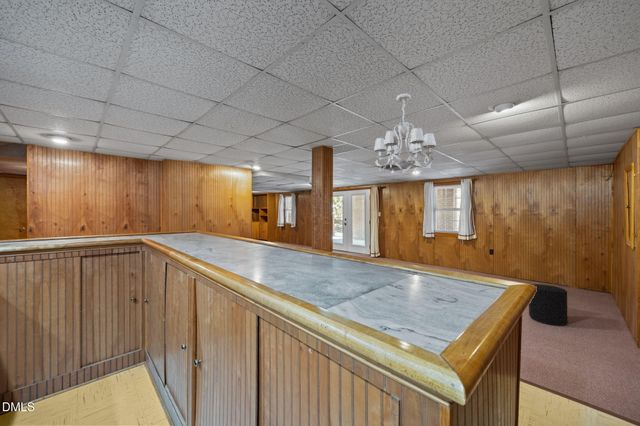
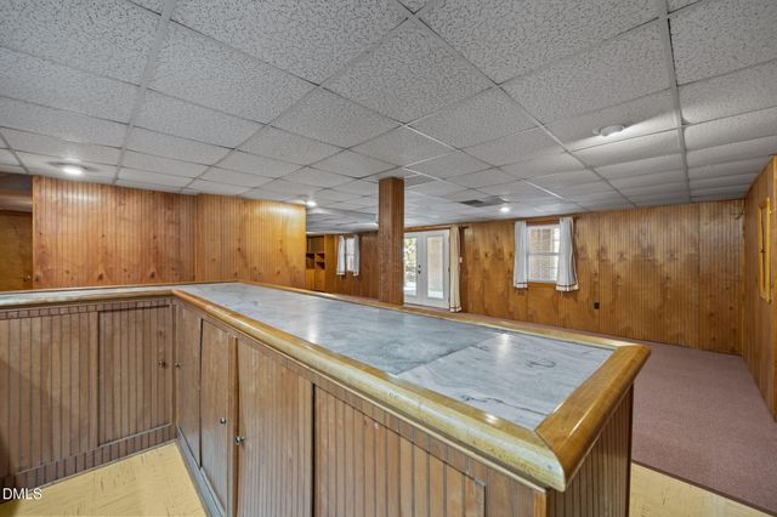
- chandelier [373,93,437,175]
- stool [528,283,569,327]
